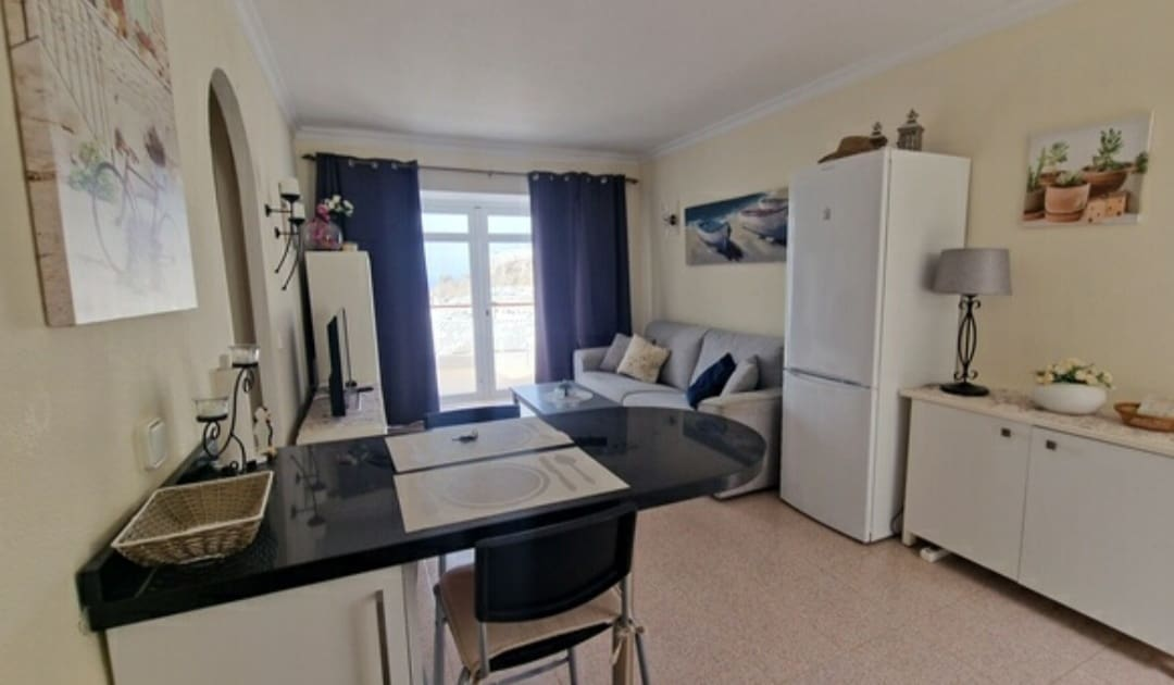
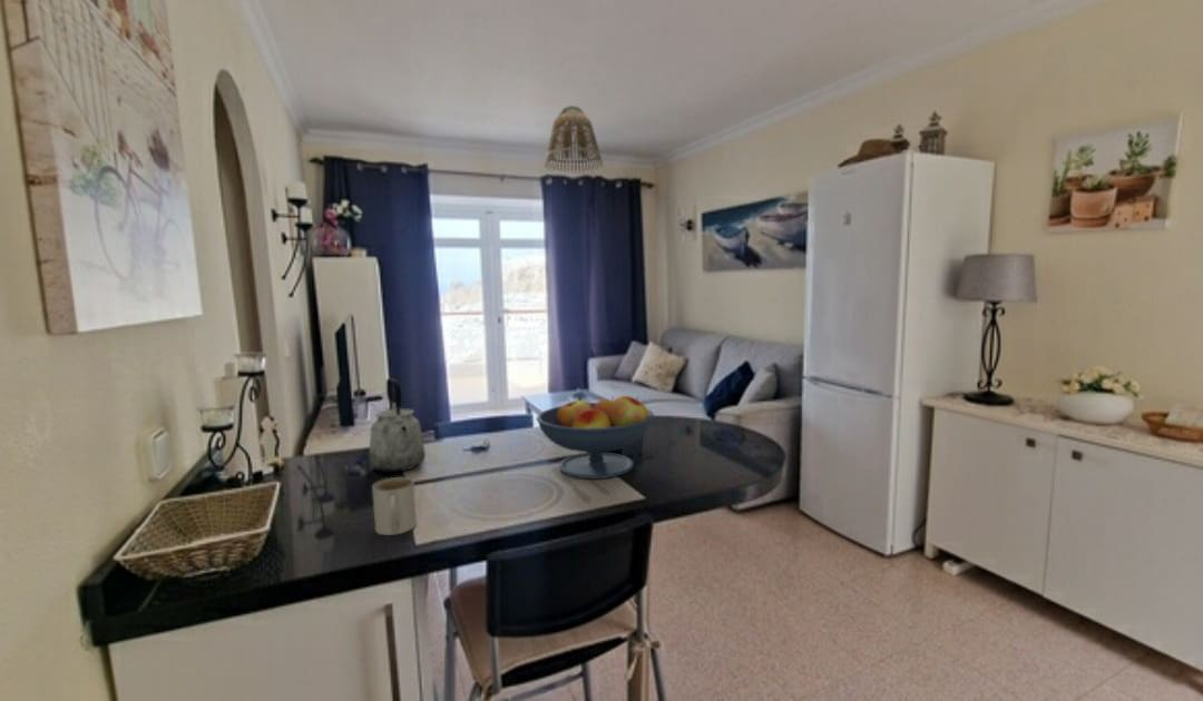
+ fruit bowl [535,395,655,480]
+ mug [371,476,418,536]
+ lamp shade [542,105,604,174]
+ kettle [369,377,427,473]
